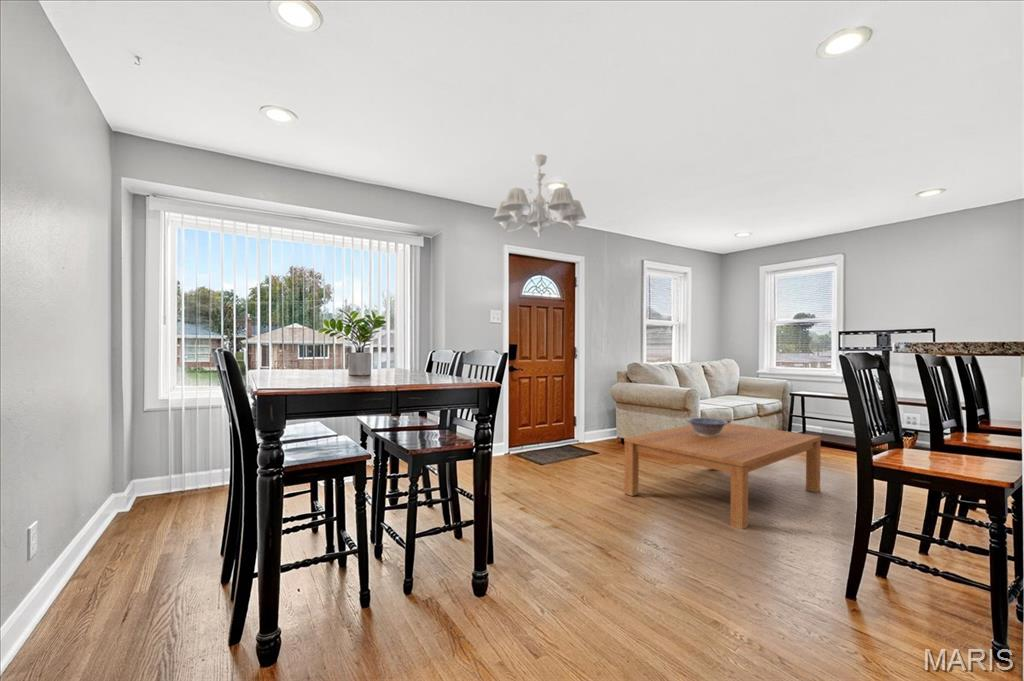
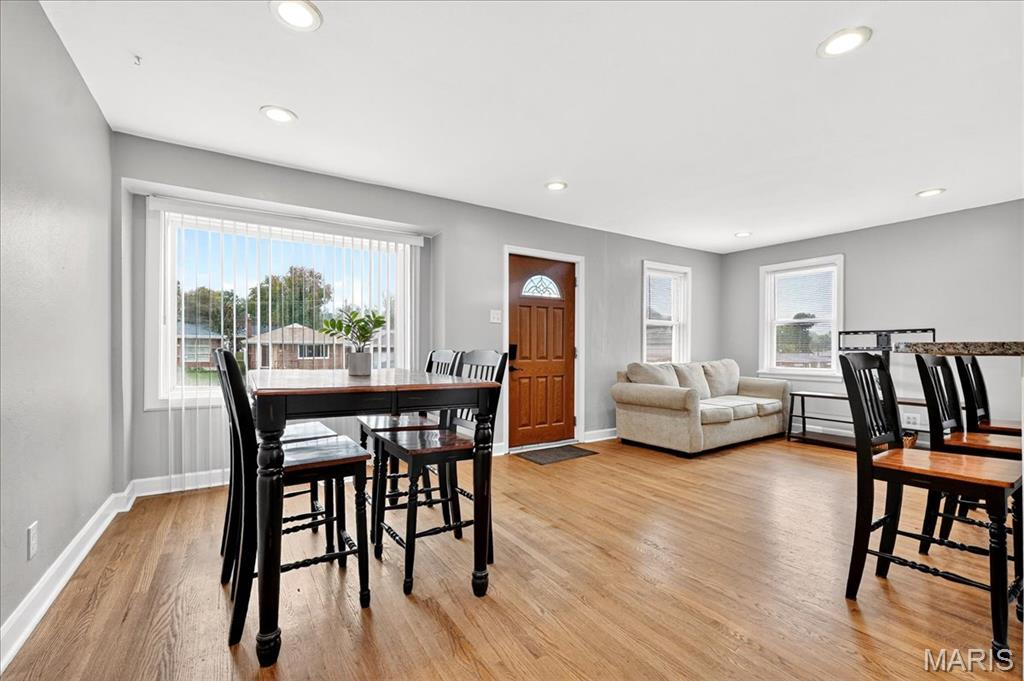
- decorative bowl [686,417,729,437]
- chandelier [492,153,587,238]
- coffee table [623,422,822,530]
